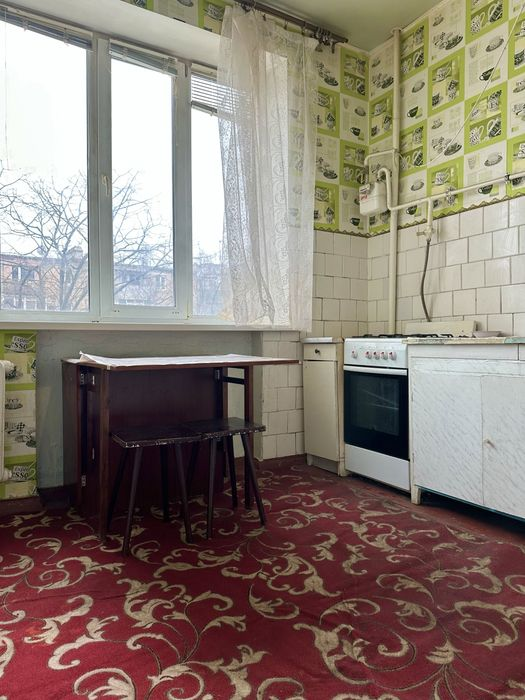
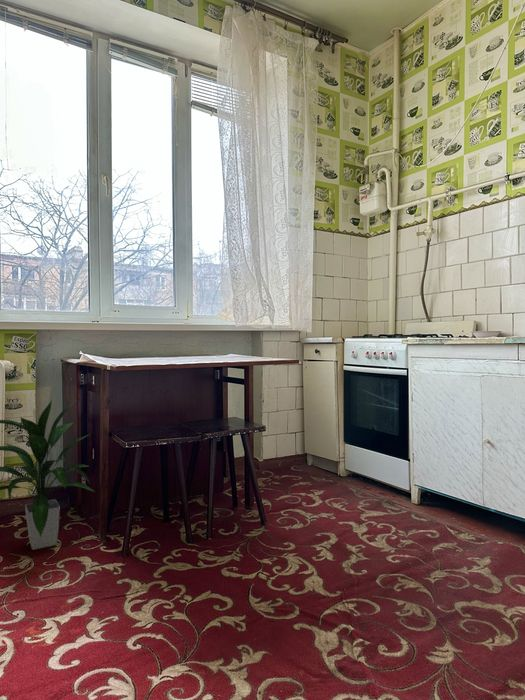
+ indoor plant [0,398,96,551]
